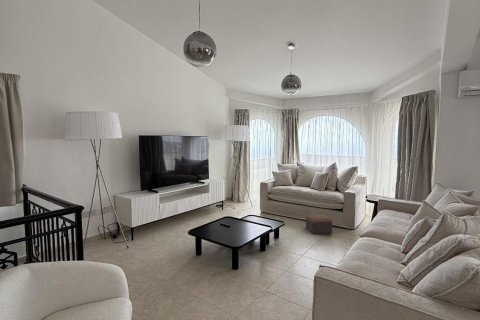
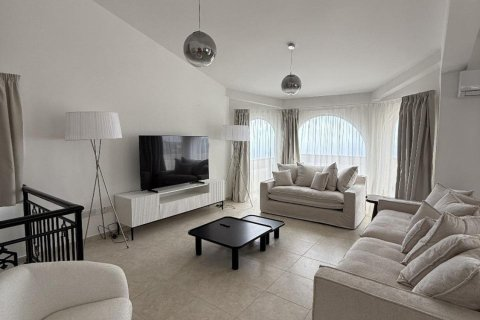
- footstool [305,213,333,235]
